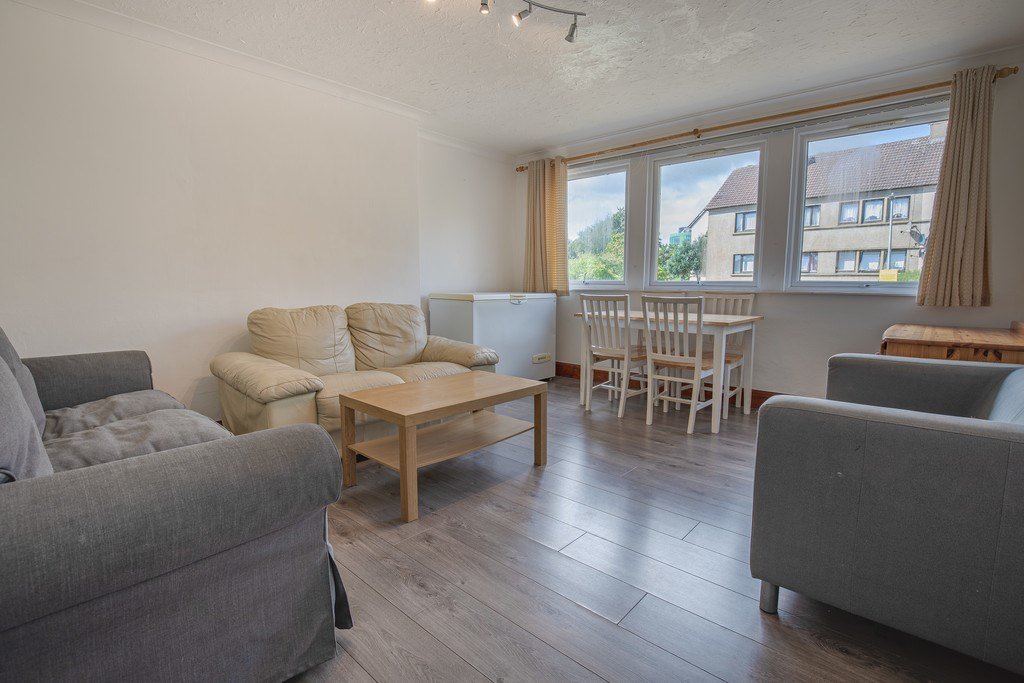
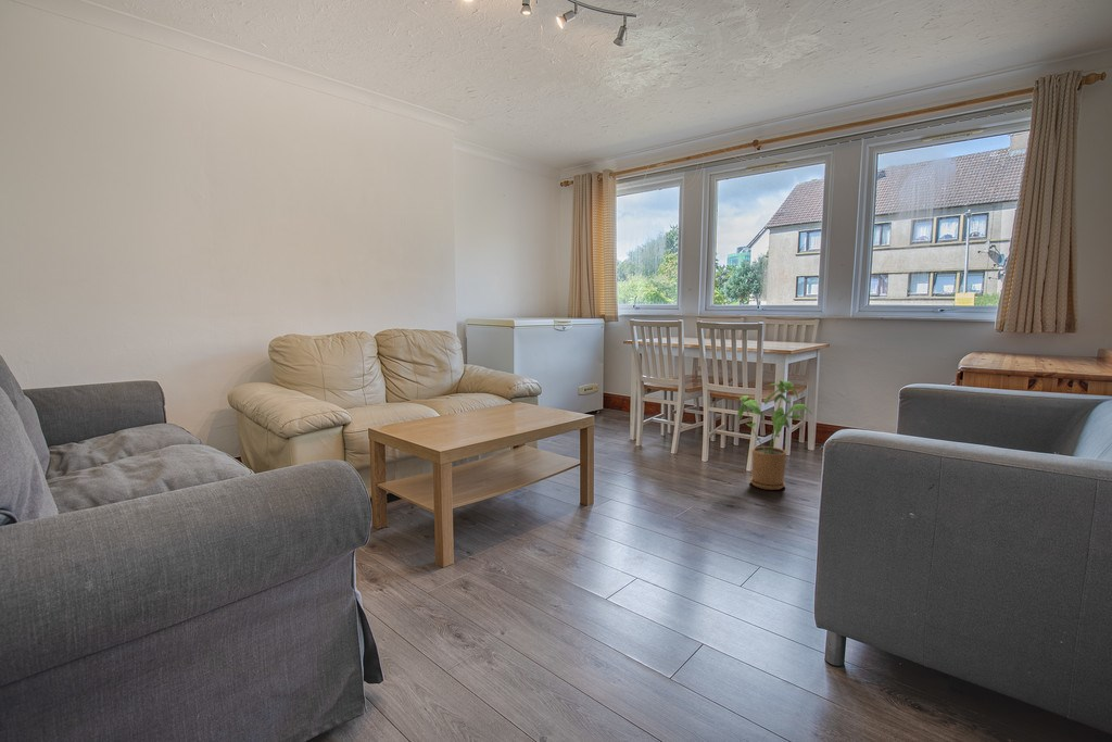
+ house plant [736,379,813,491]
